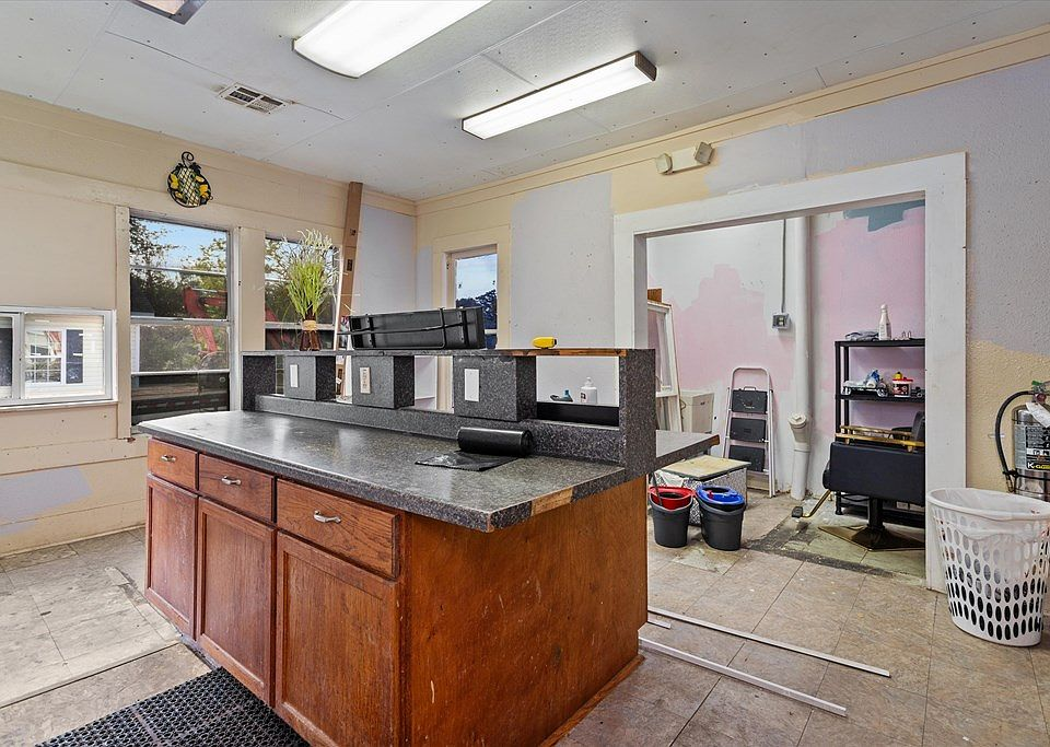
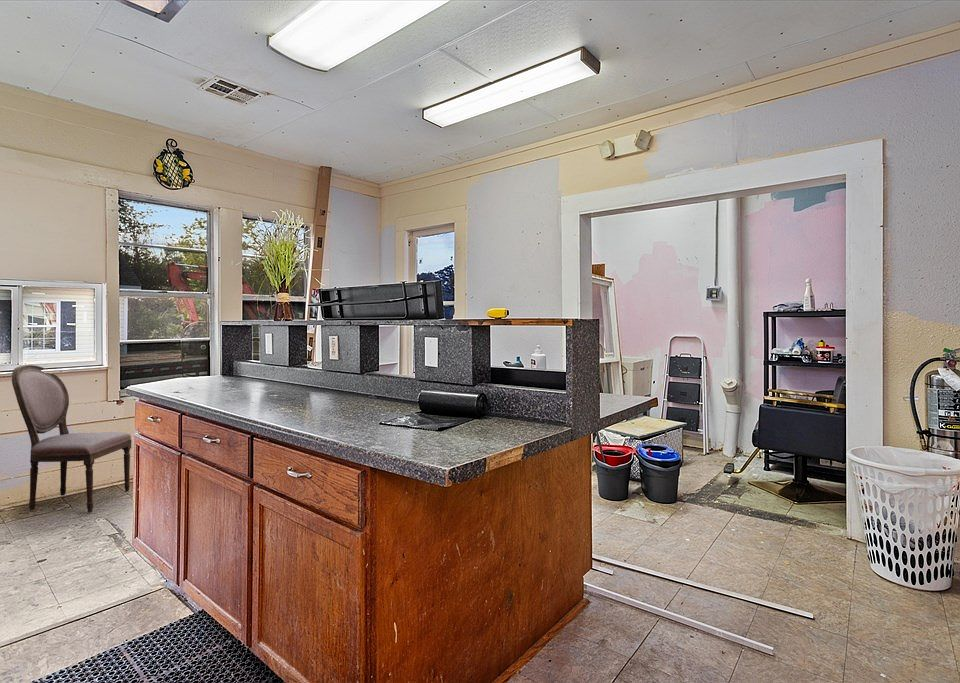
+ dining chair [11,364,133,513]
